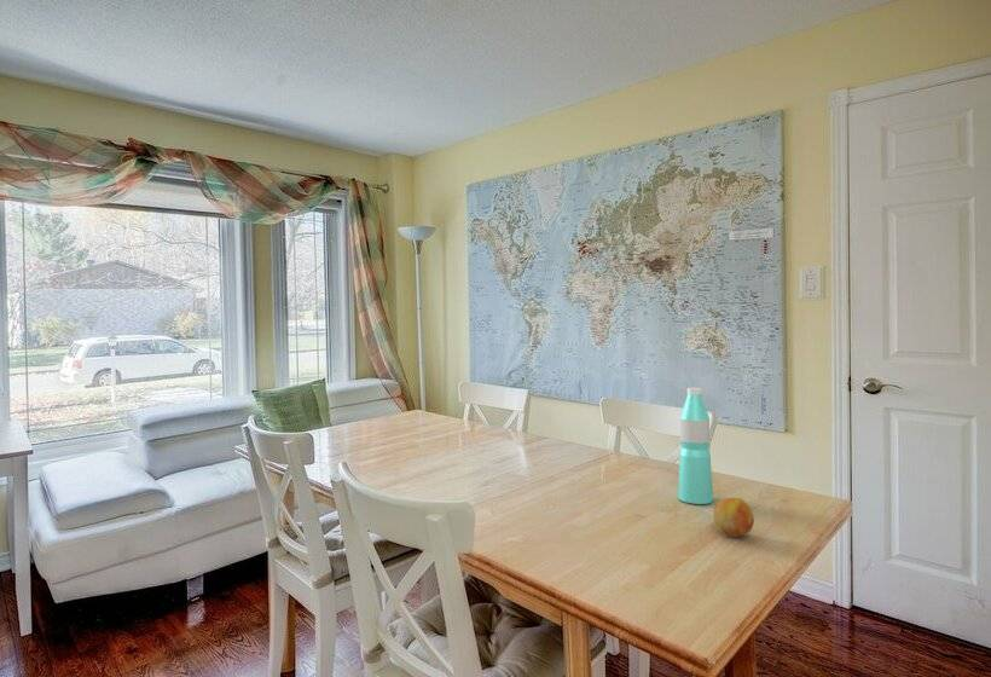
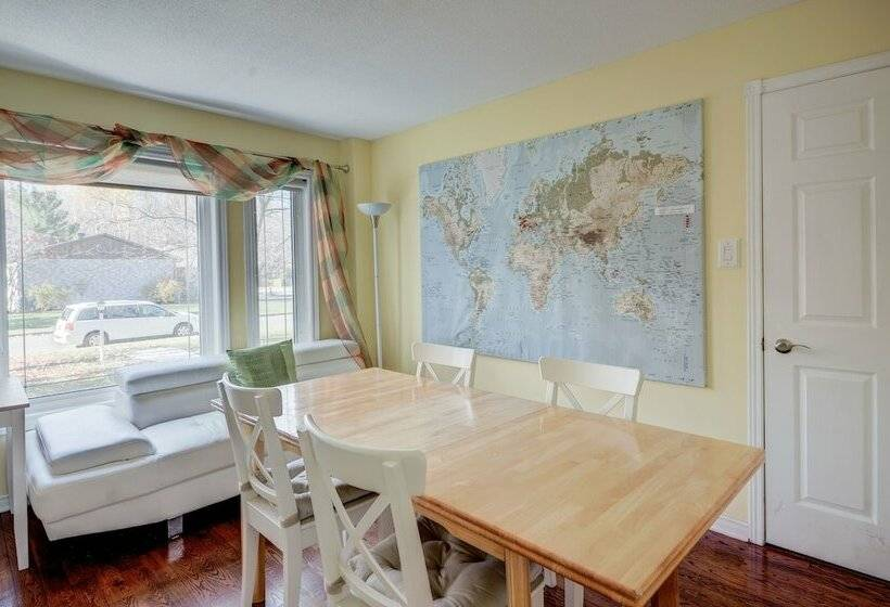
- fruit [712,497,755,538]
- water bottle [677,387,714,505]
